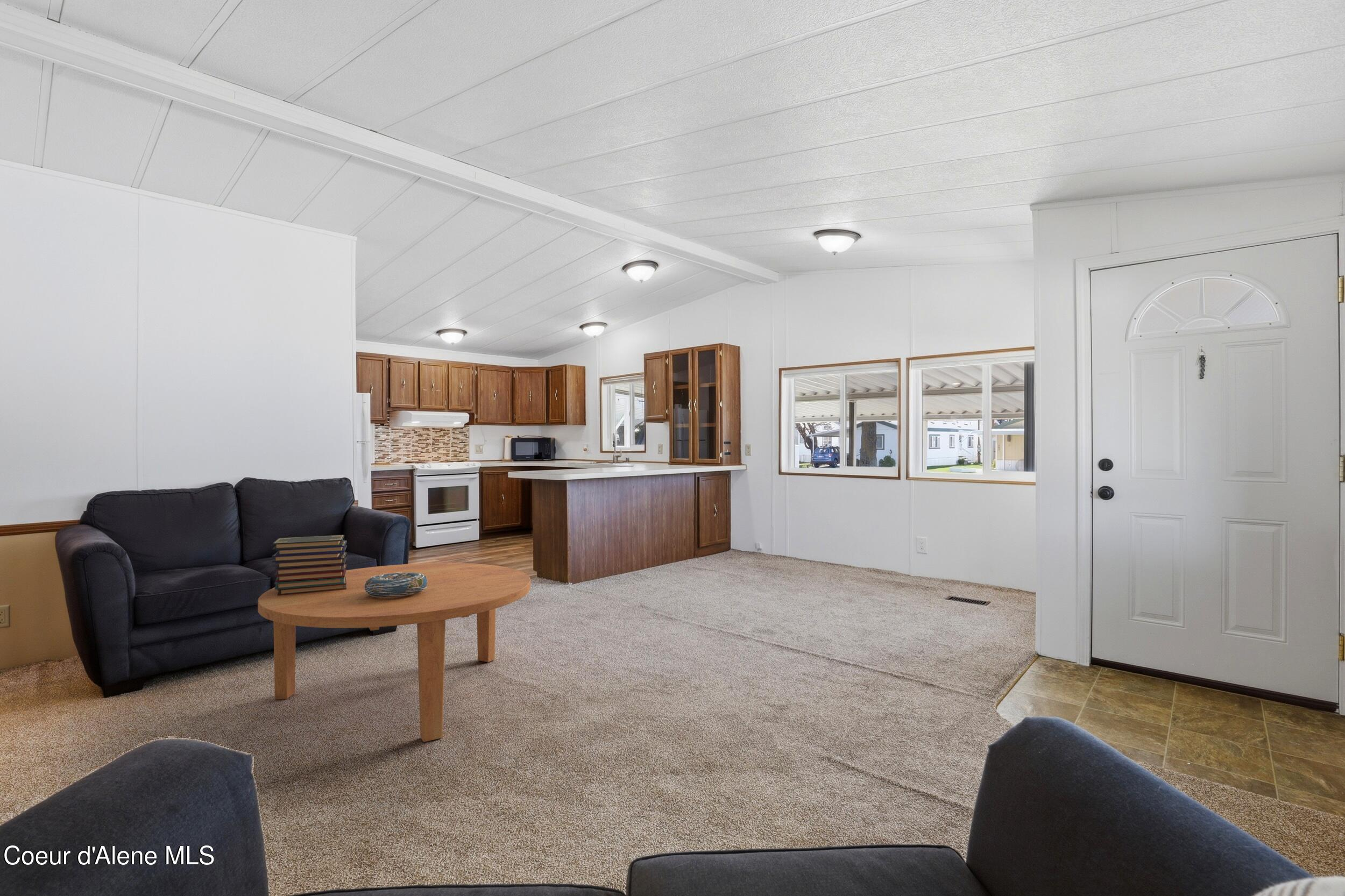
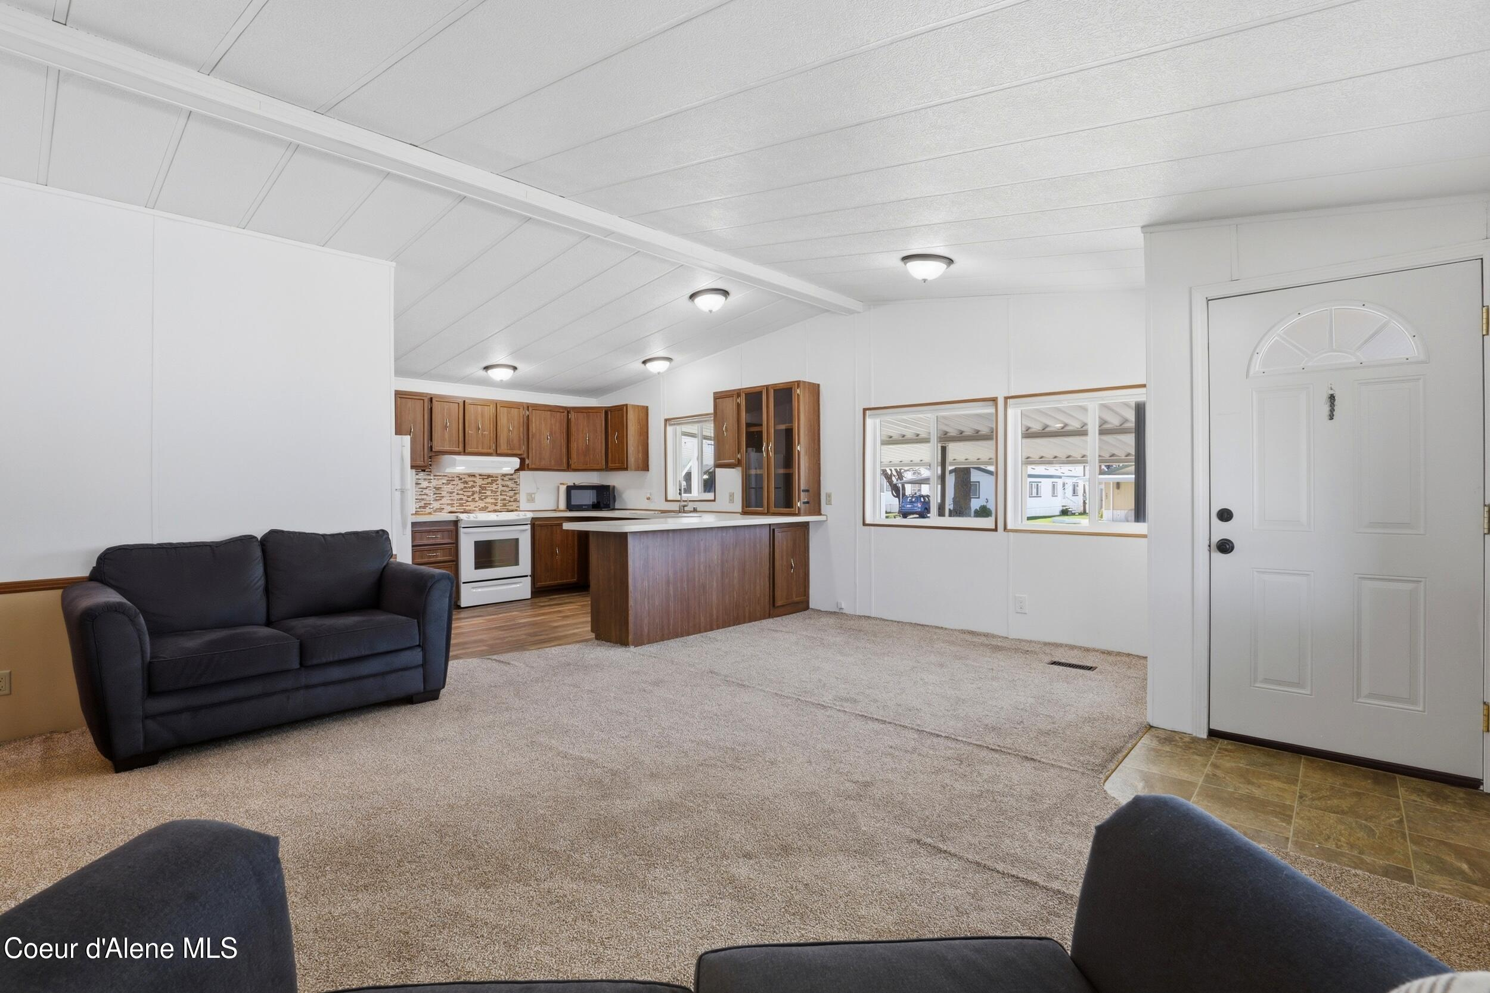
- decorative bowl [365,572,427,598]
- coffee table [257,563,531,742]
- book stack [271,535,348,595]
